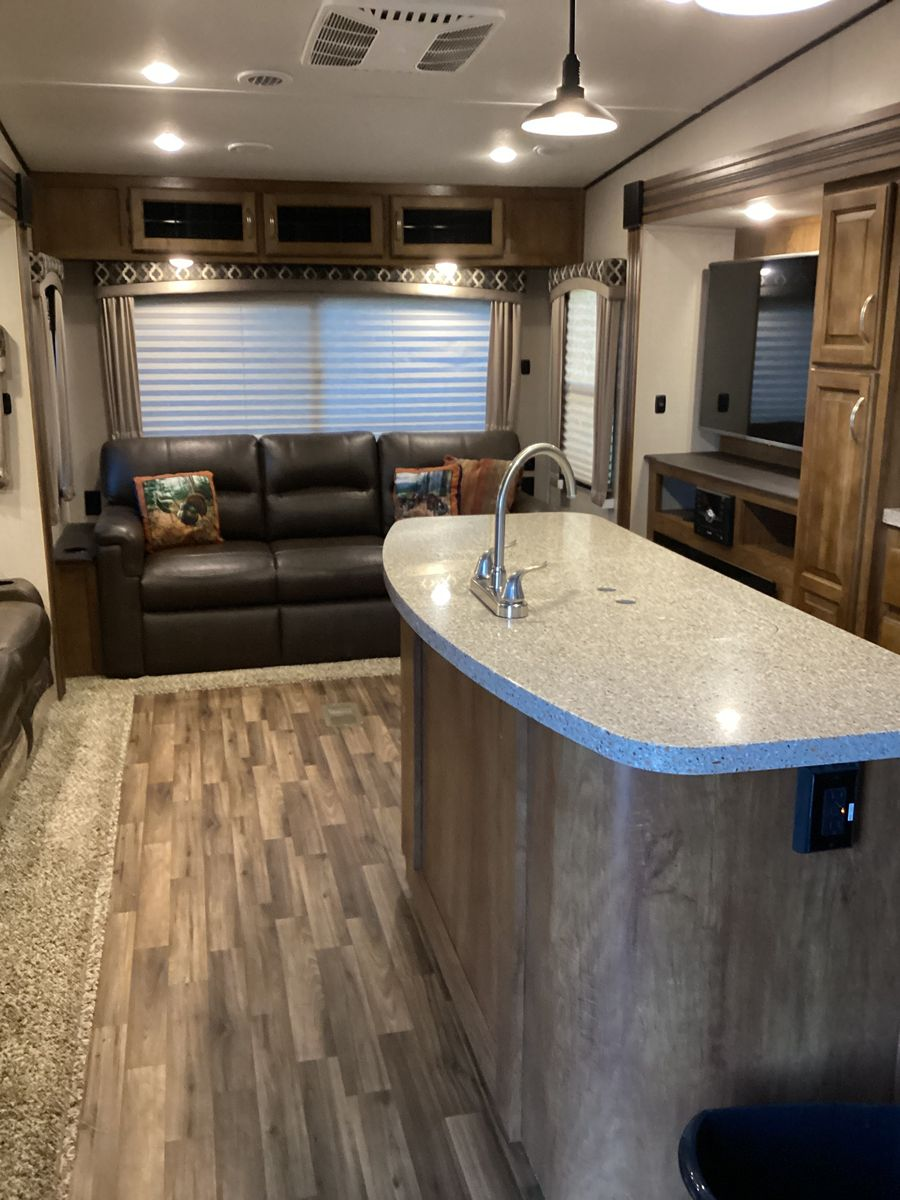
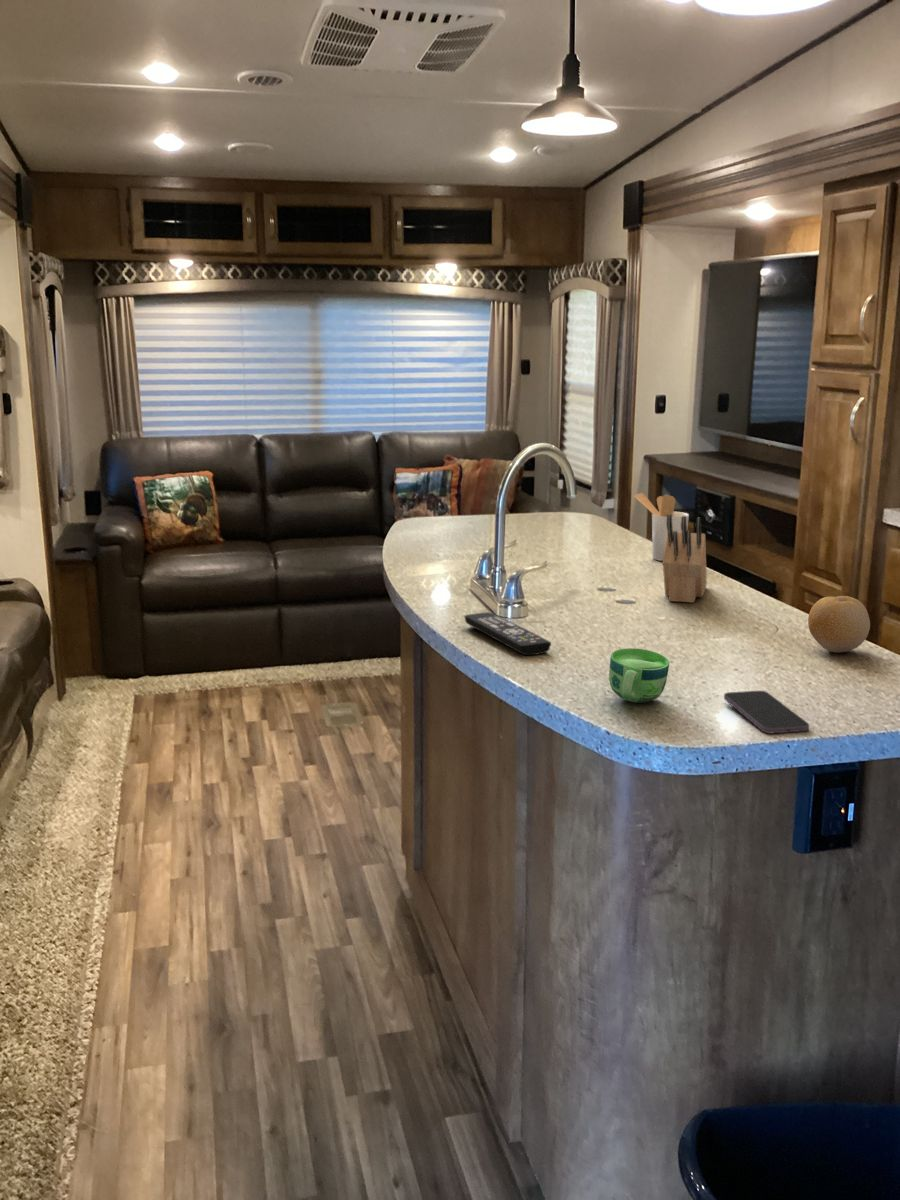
+ utensil holder [633,492,690,562]
+ remote control [464,611,552,656]
+ cup [608,647,670,704]
+ knife block [662,514,708,604]
+ smartphone [723,690,810,734]
+ fruit [807,595,871,653]
